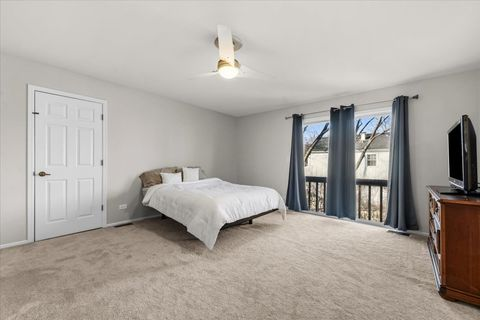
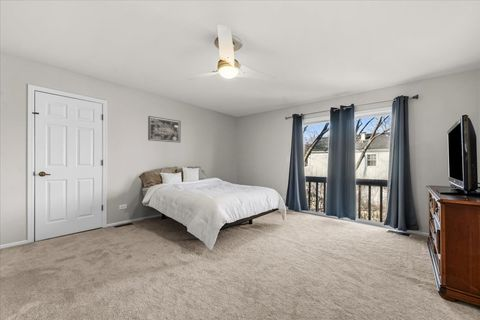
+ wall art [147,115,181,144]
